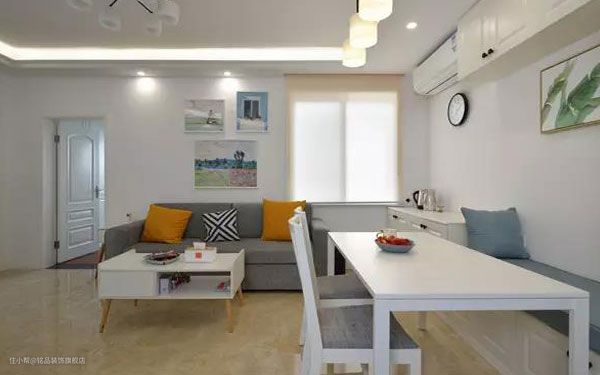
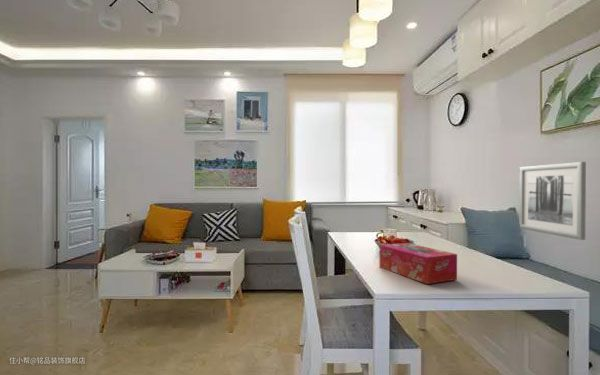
+ tissue box [378,242,458,285]
+ wall art [518,161,587,241]
